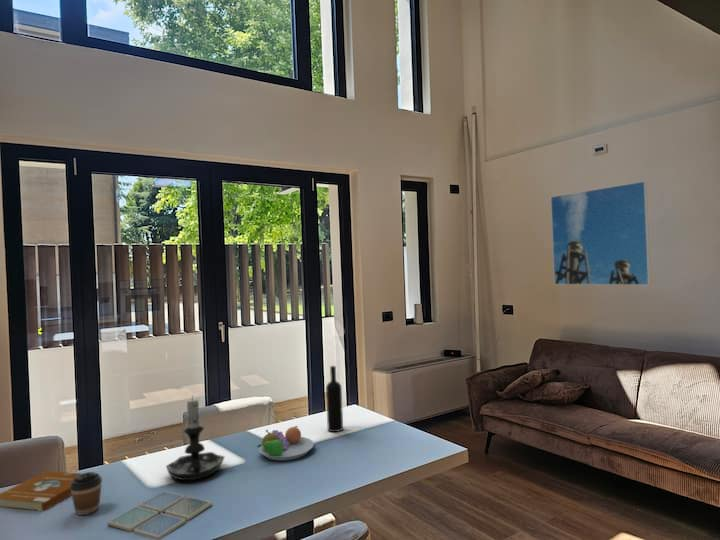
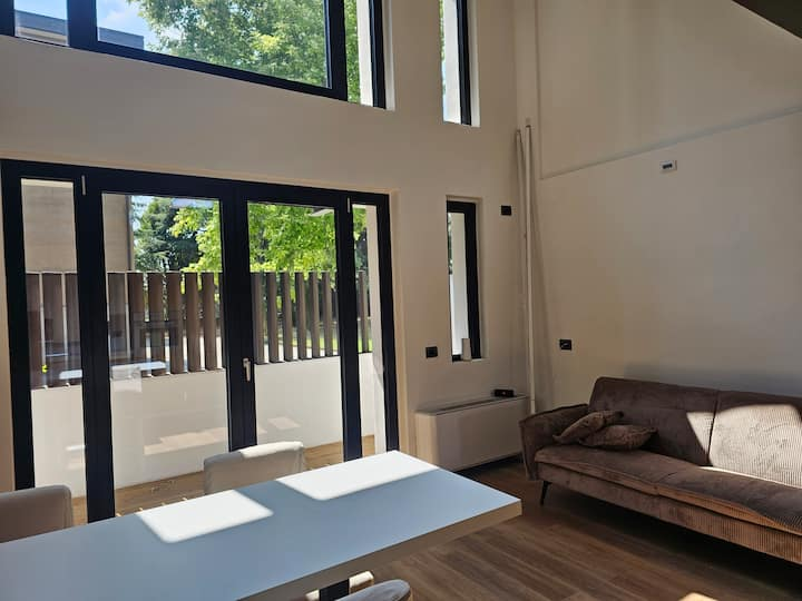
- fruit bowl [256,425,315,462]
- wine bottle [325,365,344,433]
- book [0,470,82,512]
- drink coaster [107,490,213,540]
- coffee cup [70,471,103,516]
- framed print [550,180,651,286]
- candle holder [165,394,226,481]
